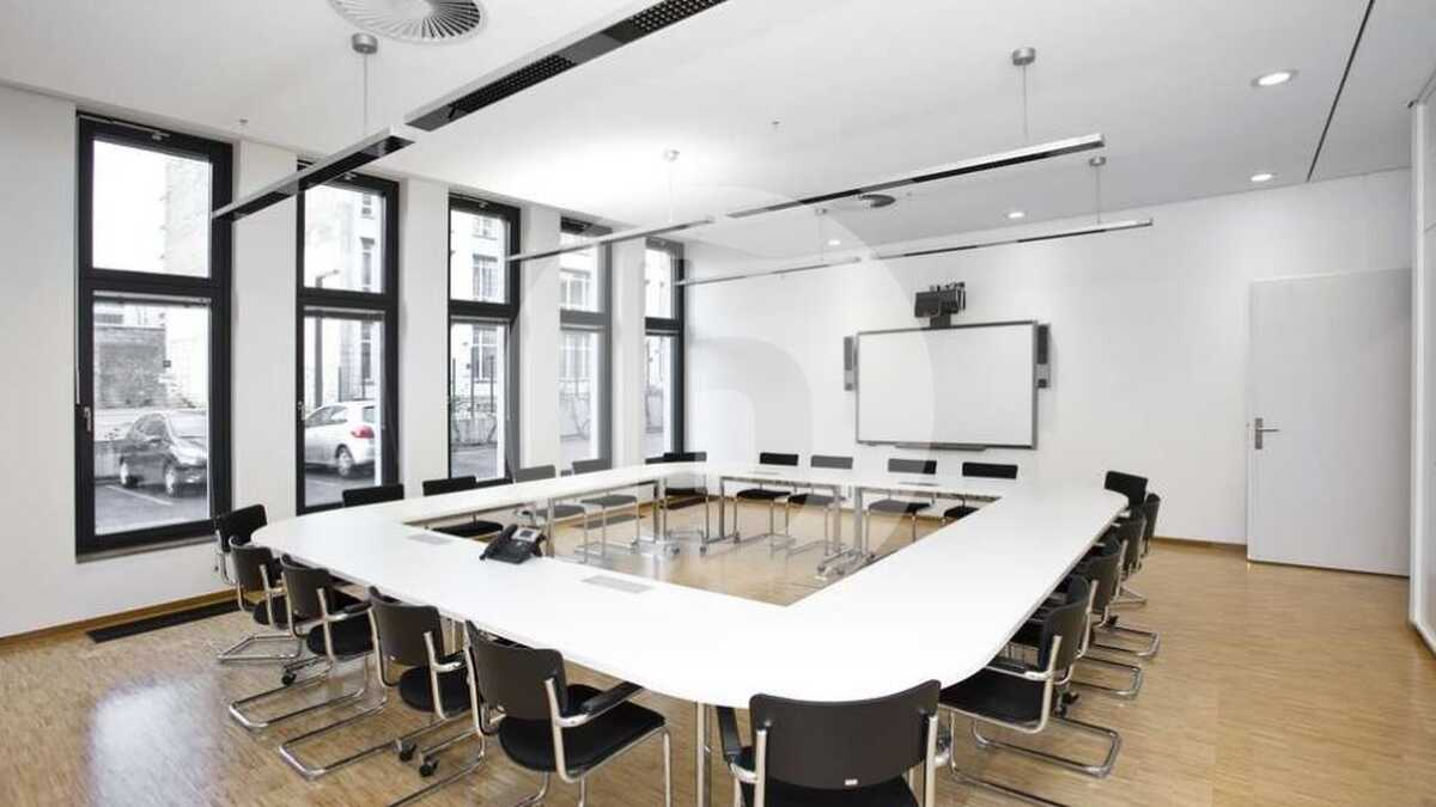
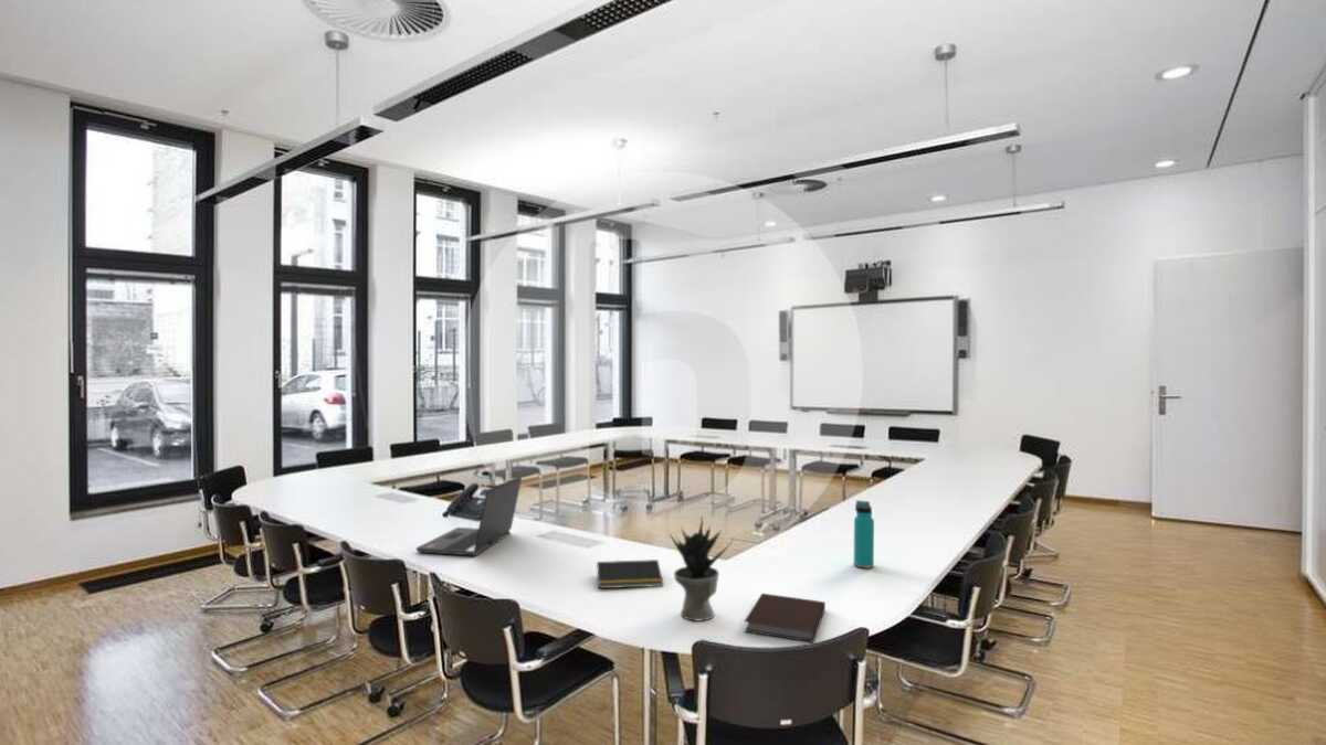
+ notepad [594,558,664,589]
+ potted plant [669,515,734,622]
+ laptop [414,476,523,557]
+ notebook [743,593,827,643]
+ water bottle [853,499,875,570]
